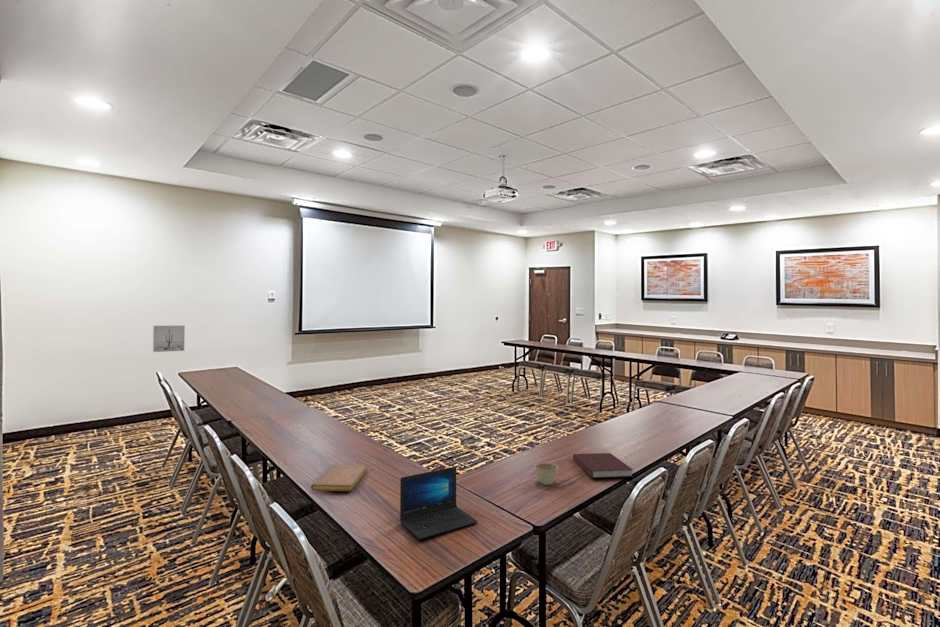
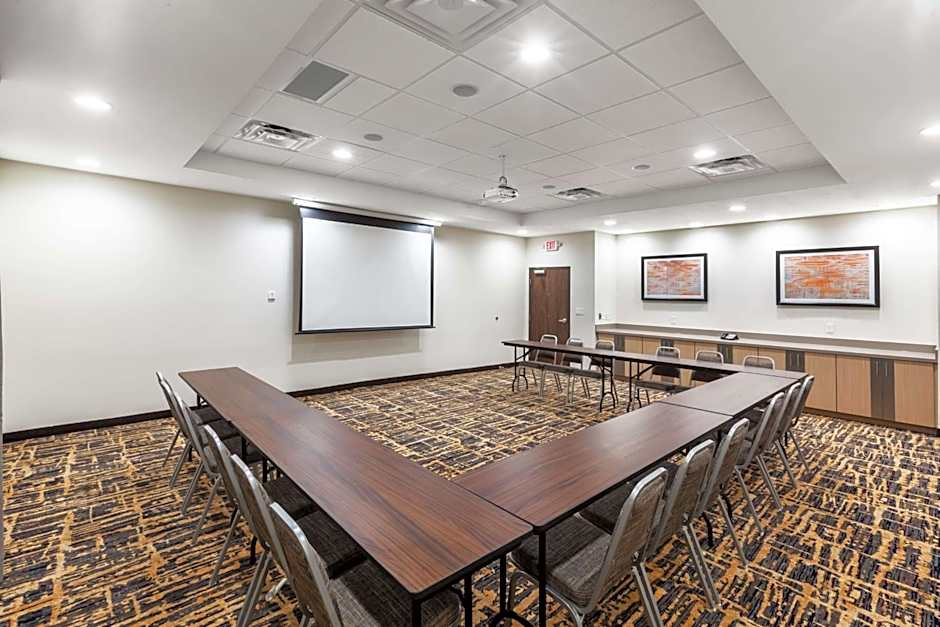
- notebook [310,464,368,492]
- wall art [152,325,186,353]
- flower pot [534,462,559,486]
- notebook [572,452,634,479]
- laptop [399,466,478,540]
